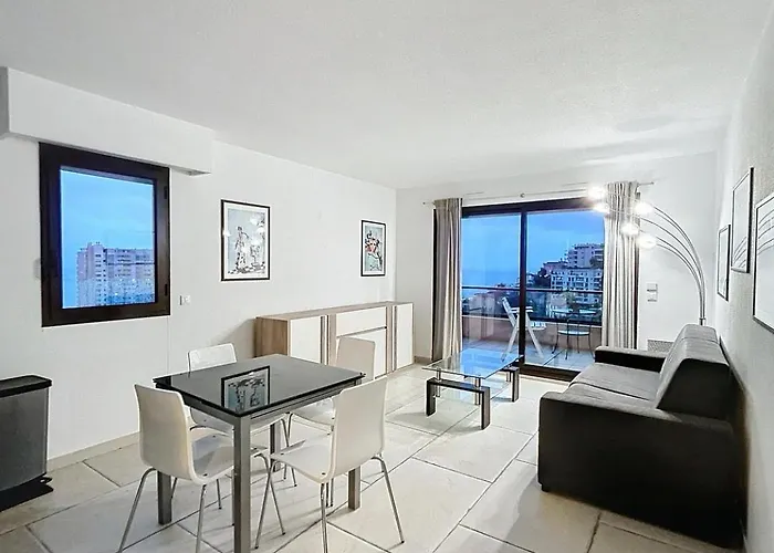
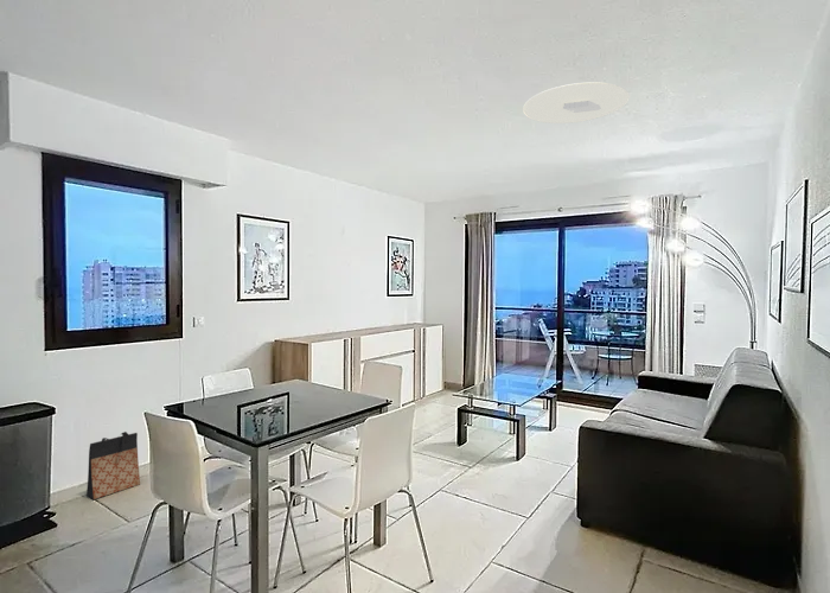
+ ceiling light [522,81,631,125]
+ bag [85,431,141,500]
